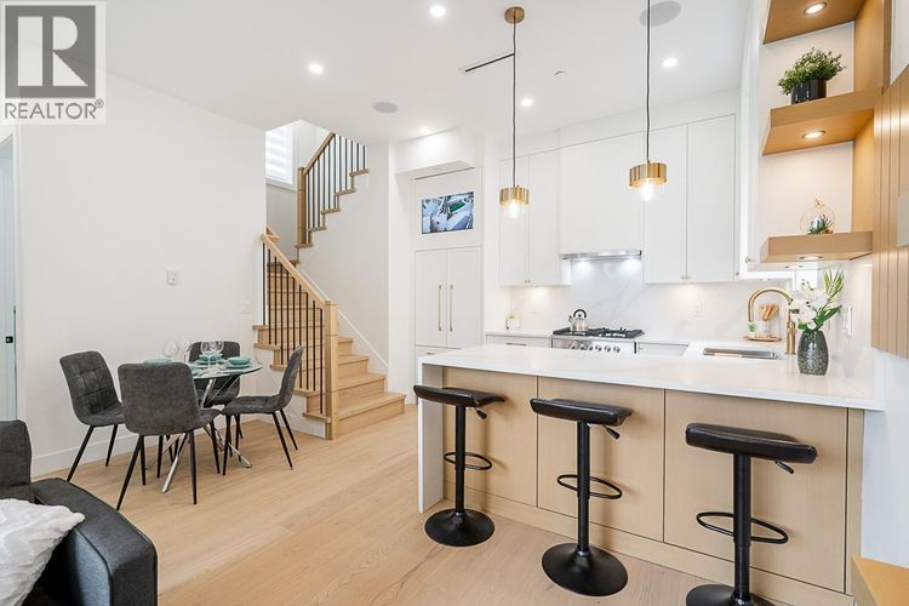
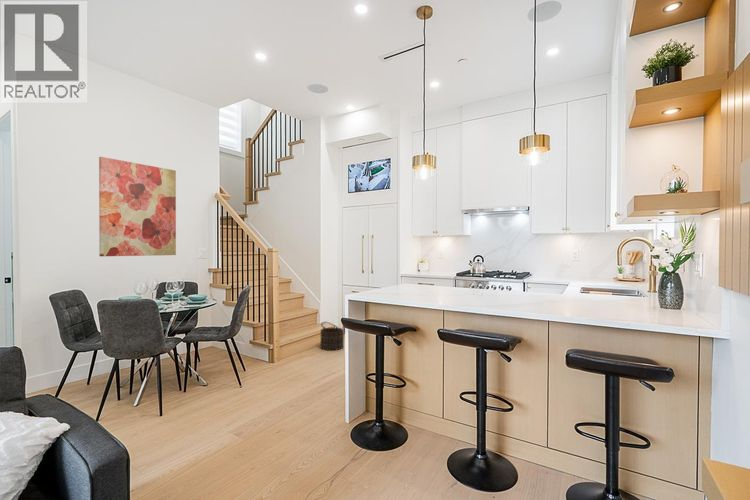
+ wall art [98,156,177,257]
+ bucket [320,321,345,352]
